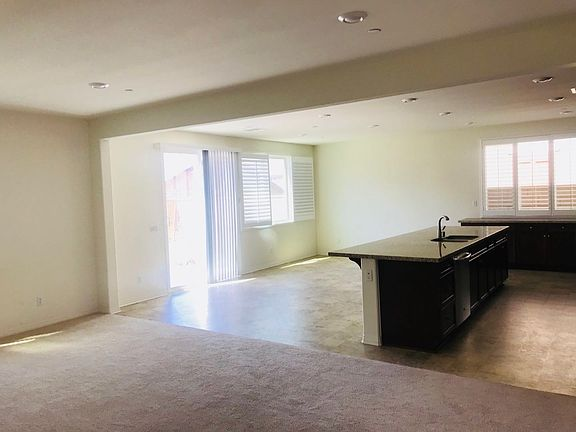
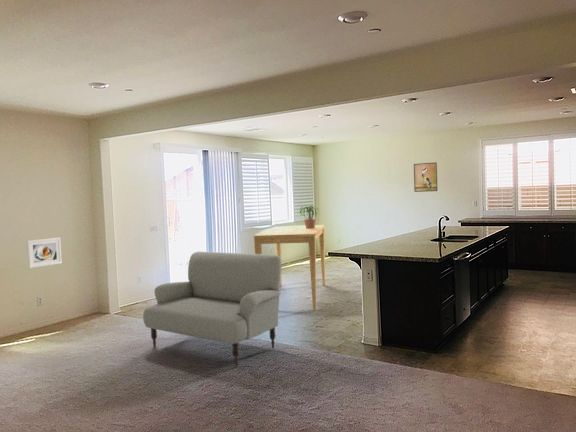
+ sofa [142,251,283,368]
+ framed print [26,237,63,269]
+ dining table [252,224,326,310]
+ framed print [413,161,439,193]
+ potted plant [298,205,321,229]
